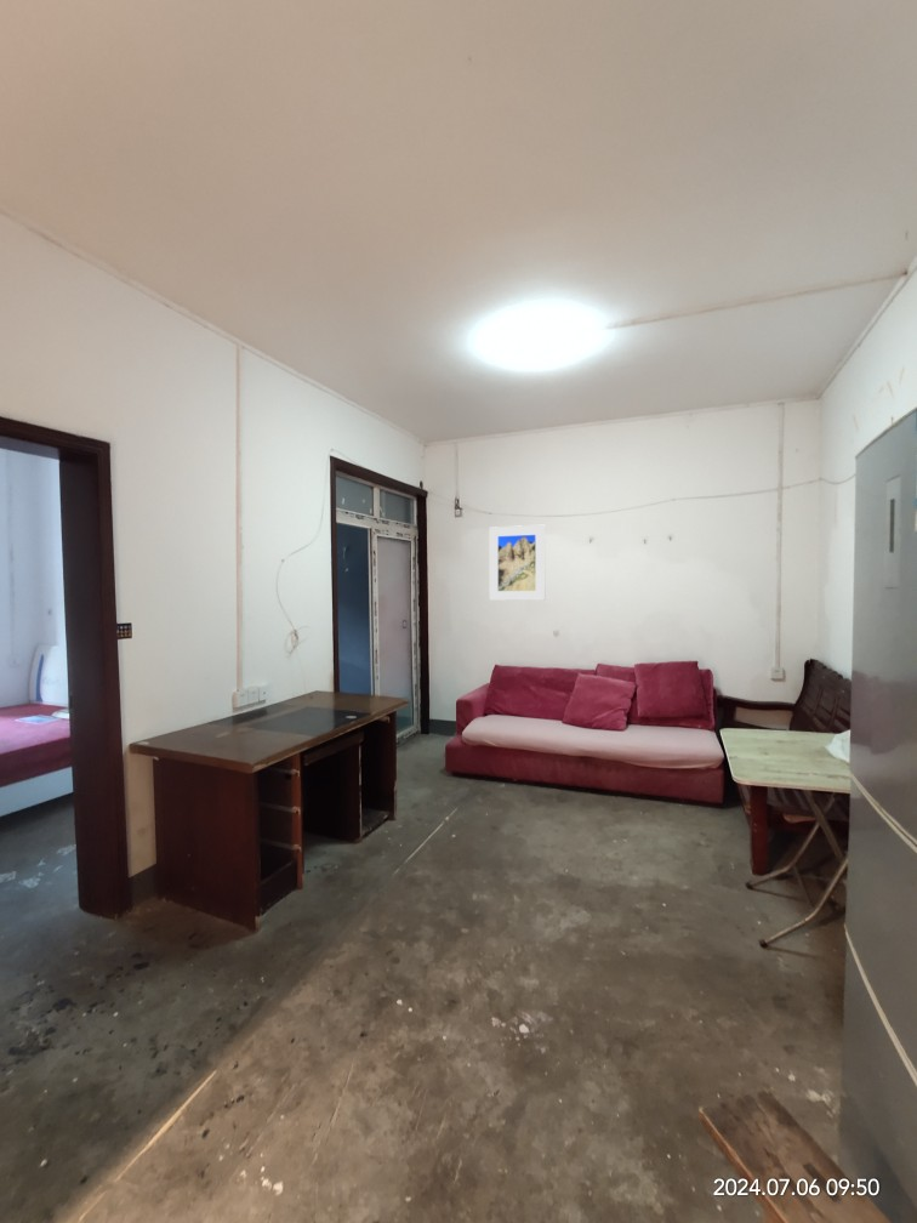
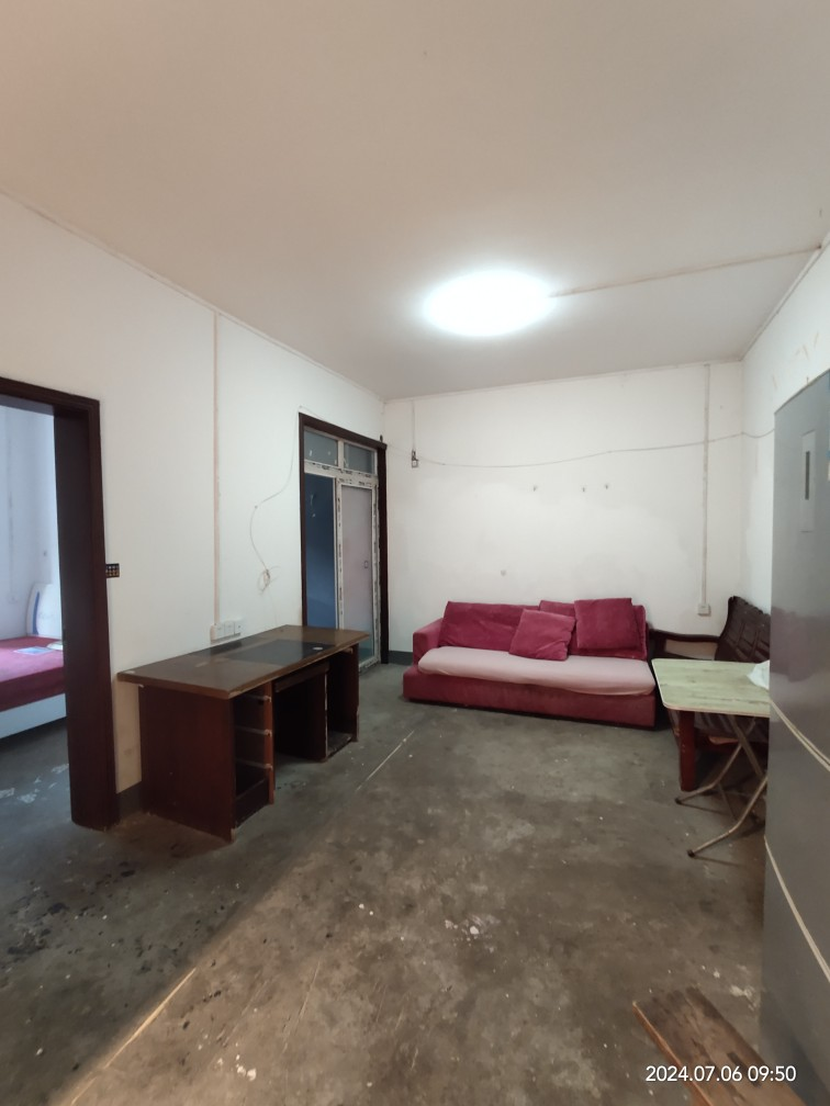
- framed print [488,524,546,602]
